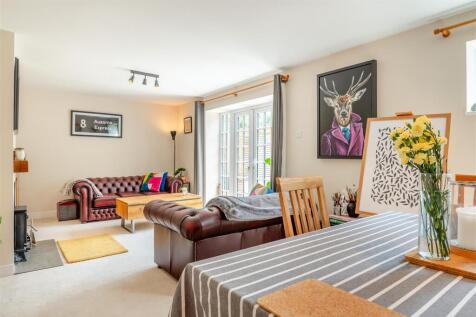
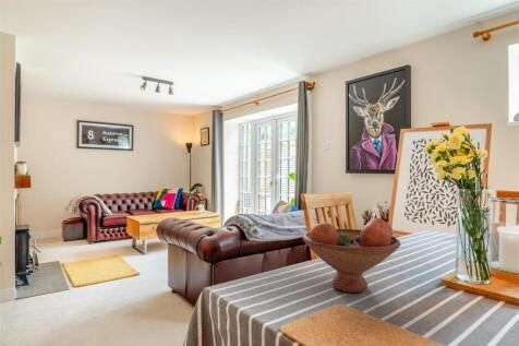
+ fruit bowl [302,217,401,294]
